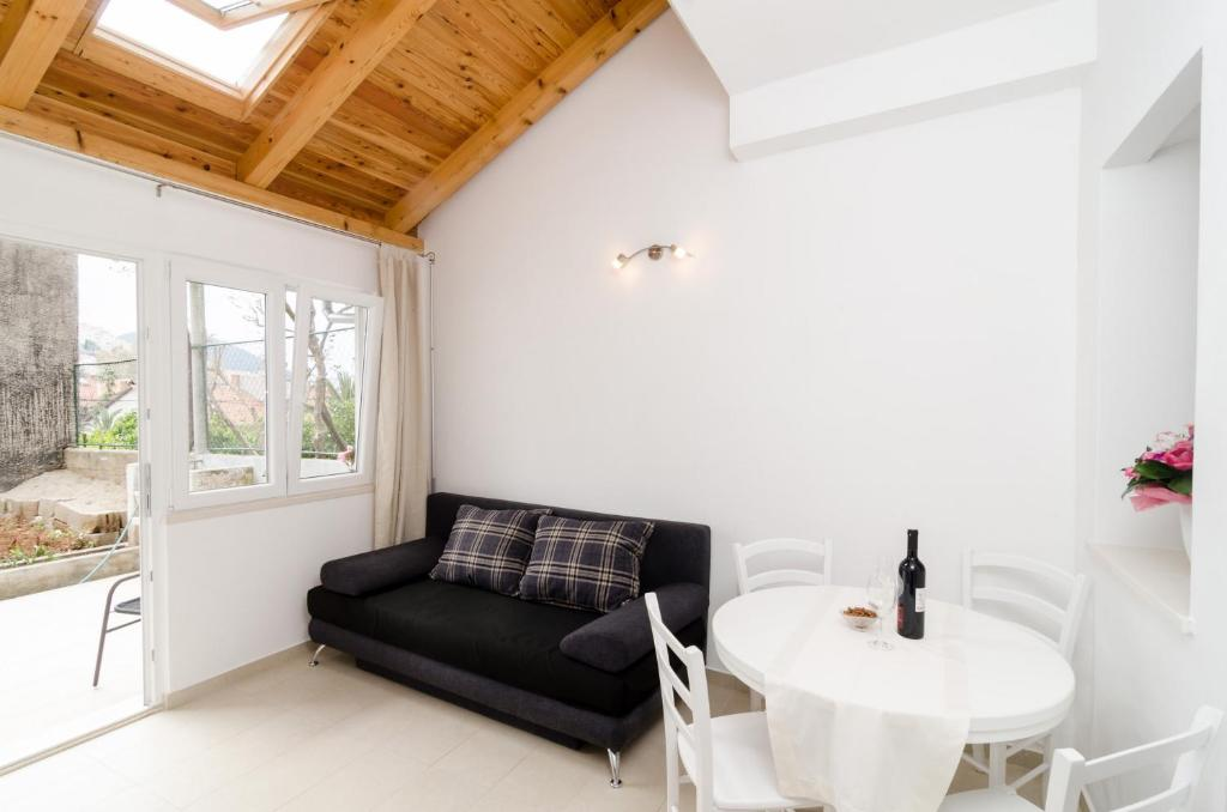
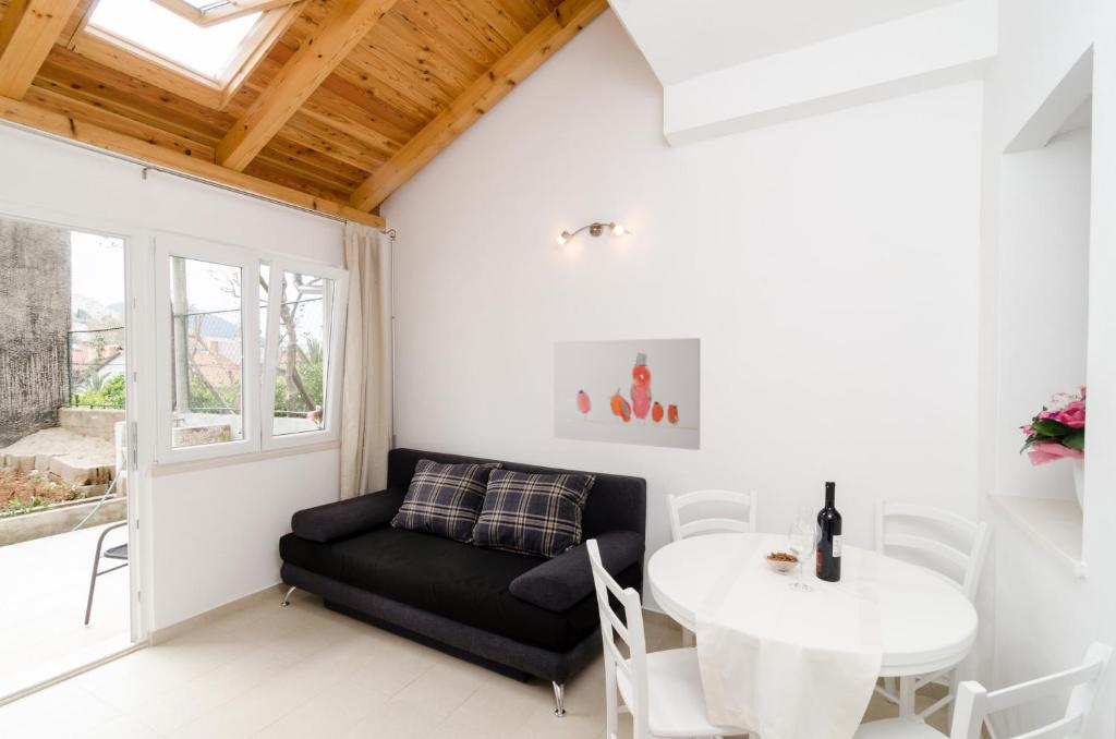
+ wall art [553,337,701,451]
